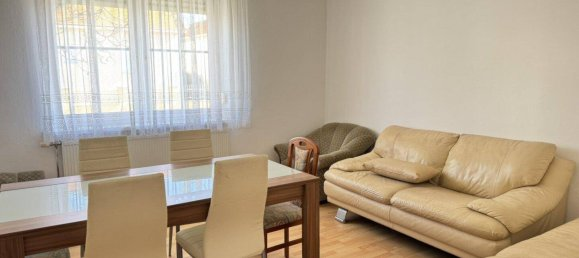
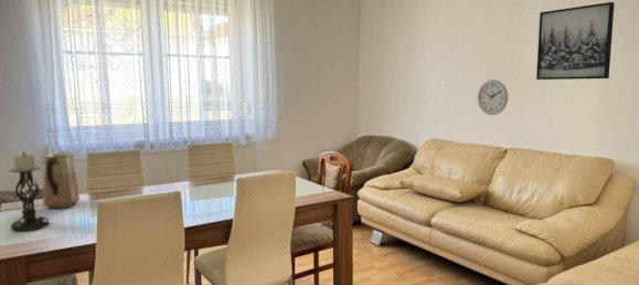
+ wall clock [477,78,509,116]
+ wall art [535,1,616,81]
+ candle holder [8,150,51,232]
+ vase [42,151,81,209]
